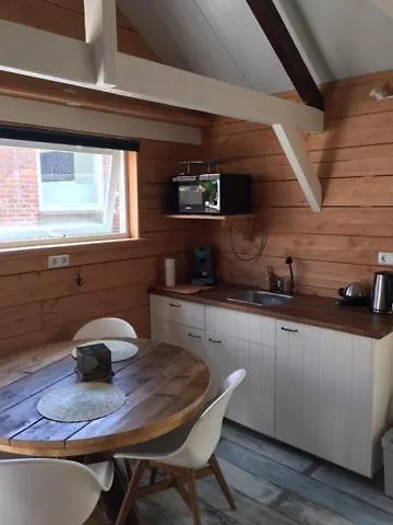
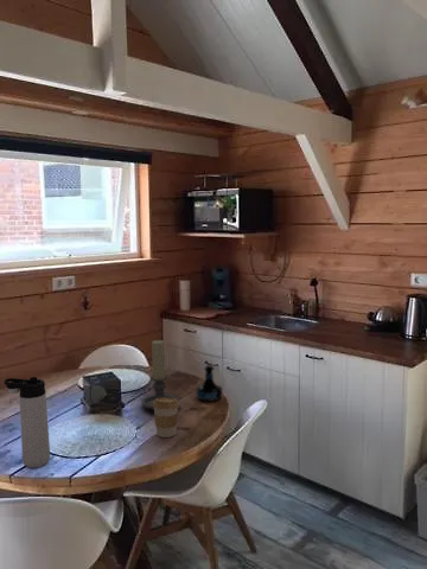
+ thermos bottle [4,376,51,469]
+ coffee cup [153,397,180,439]
+ candle holder [140,339,179,411]
+ tequila bottle [195,364,223,403]
